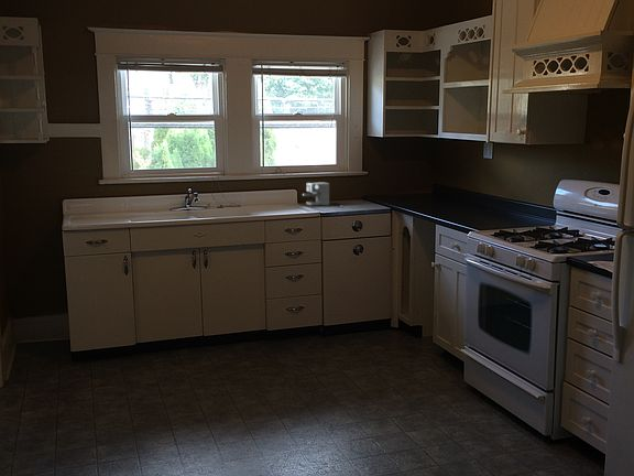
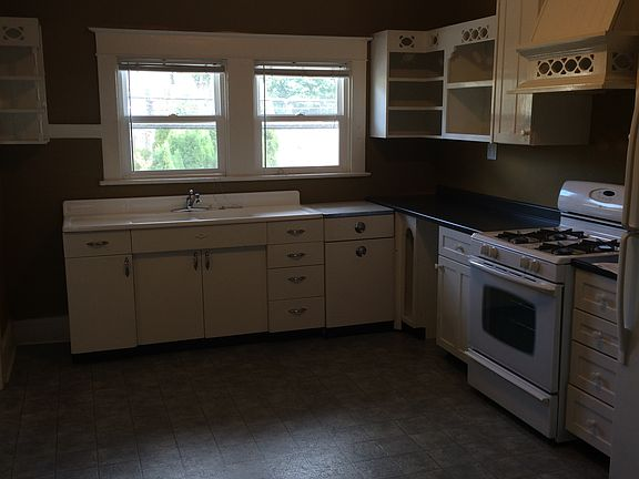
- coffee maker [302,182,343,207]
